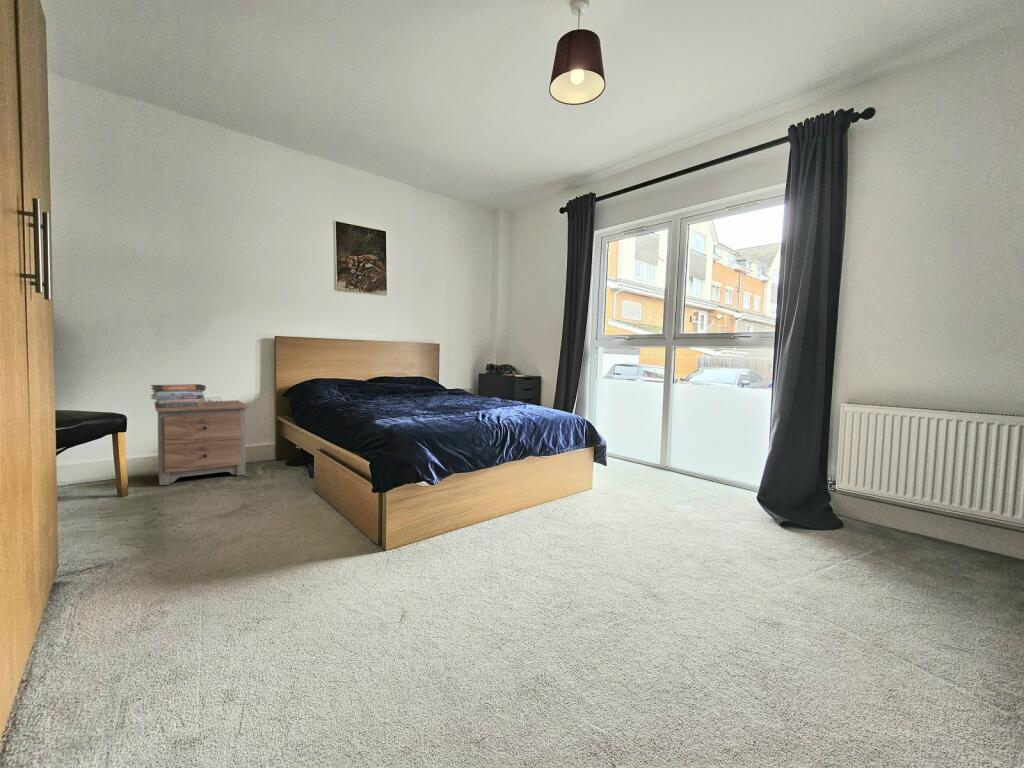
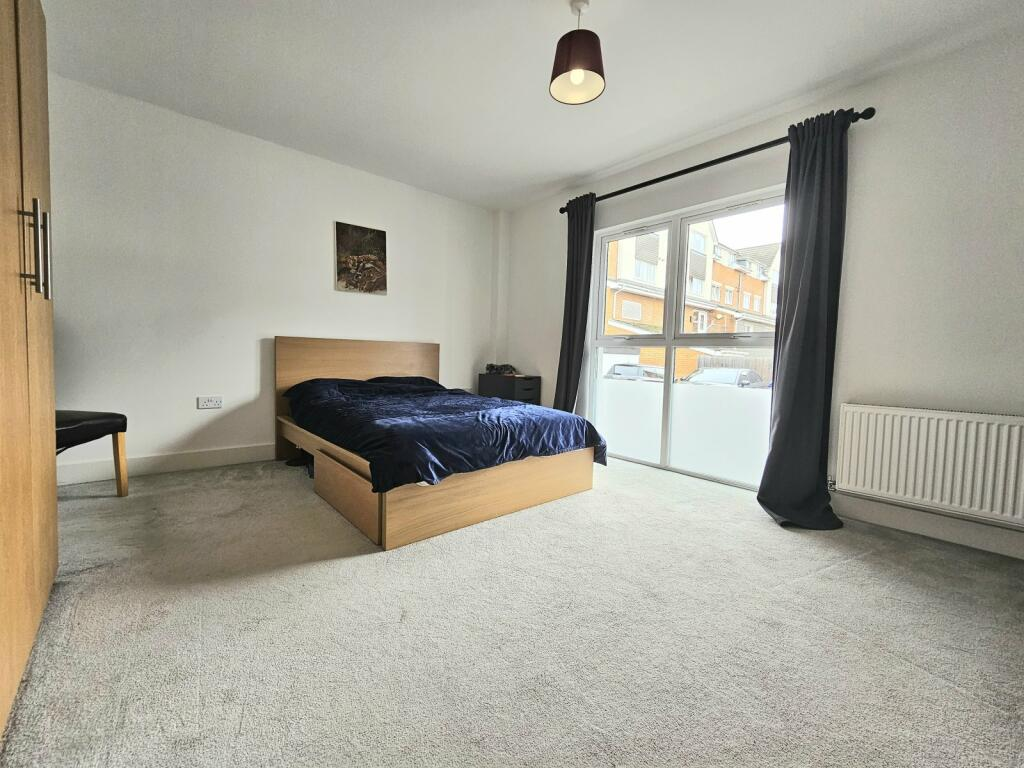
- nightstand [154,399,249,486]
- book stack [149,383,207,408]
